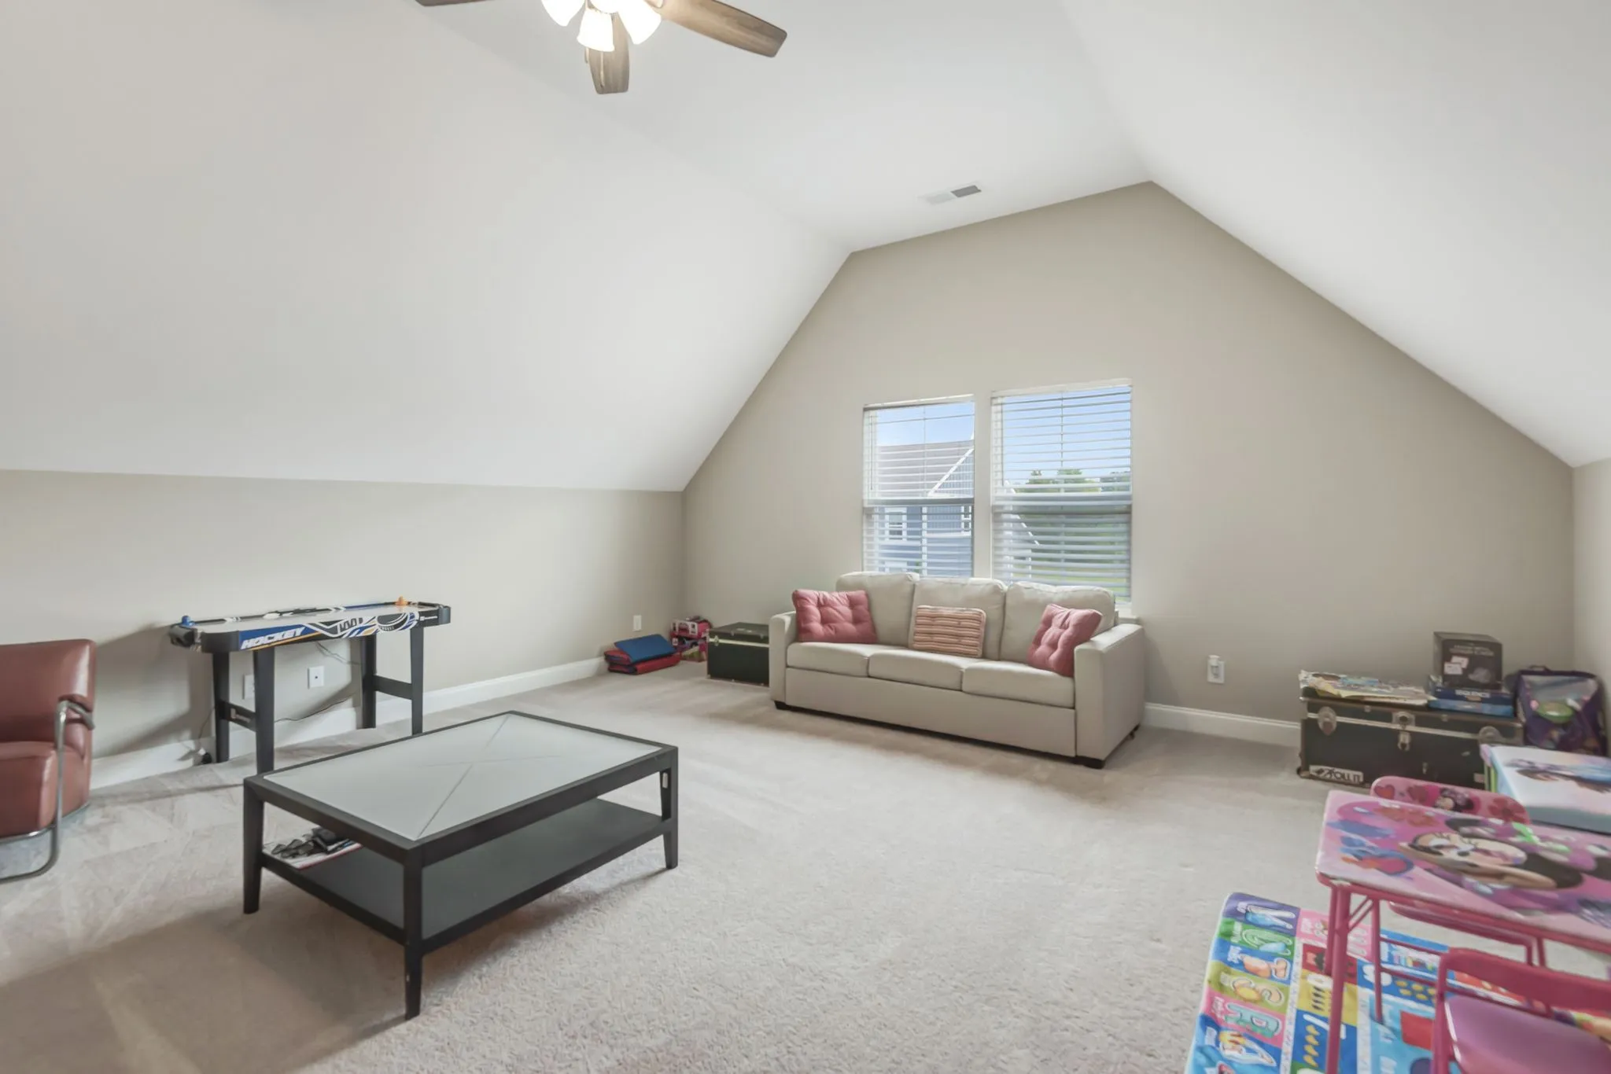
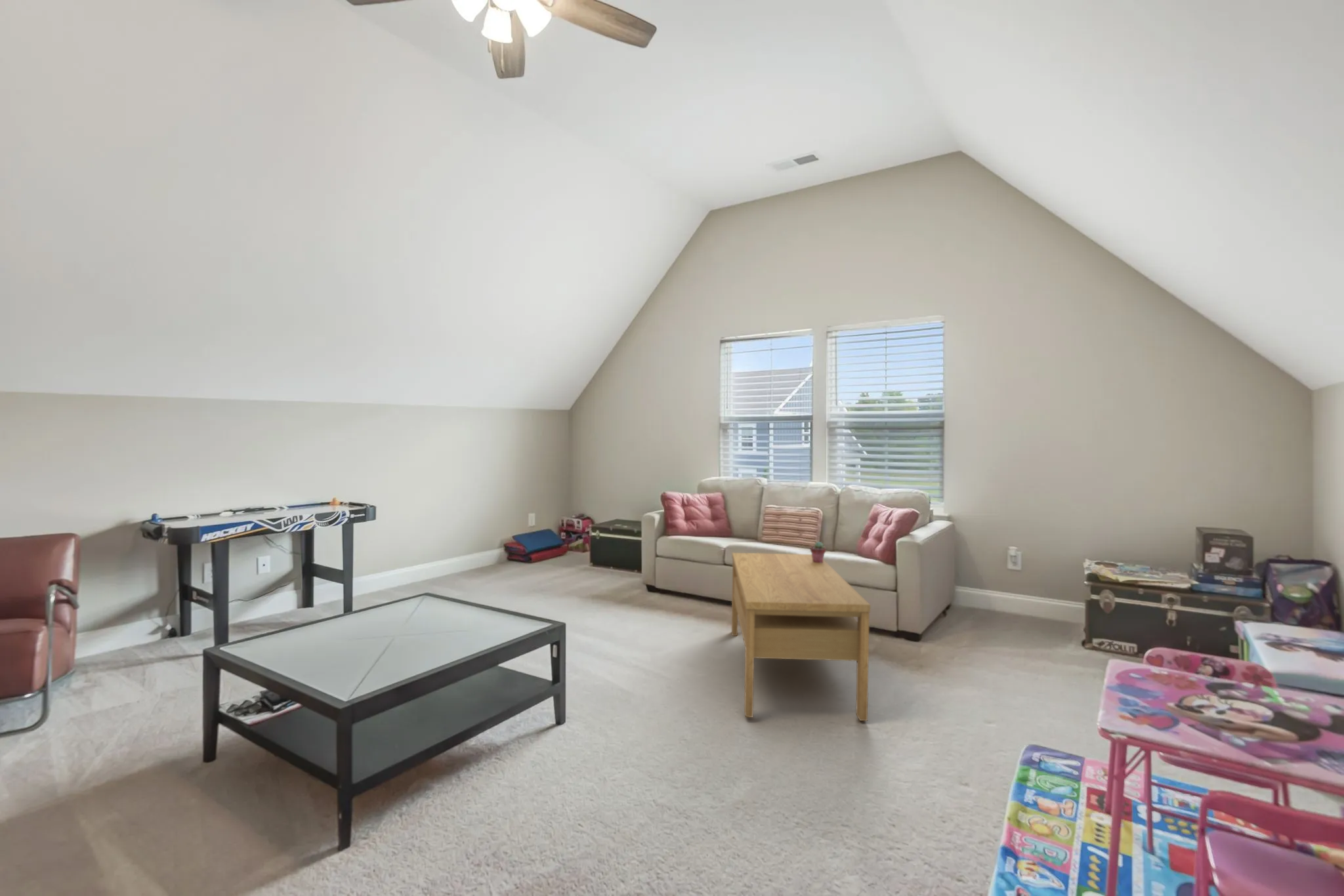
+ coffee table [731,552,871,722]
+ potted succulent [810,540,827,563]
